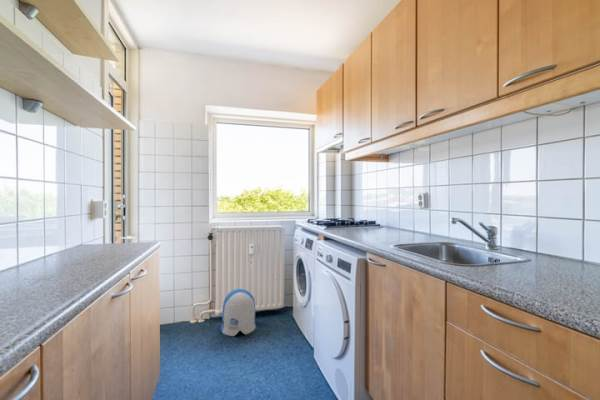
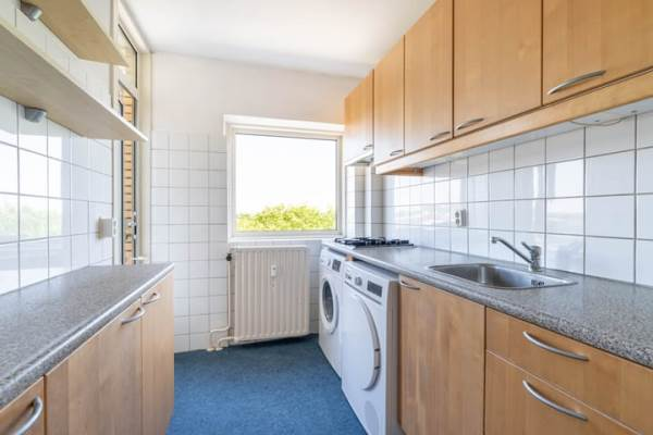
- sun visor [220,288,257,337]
